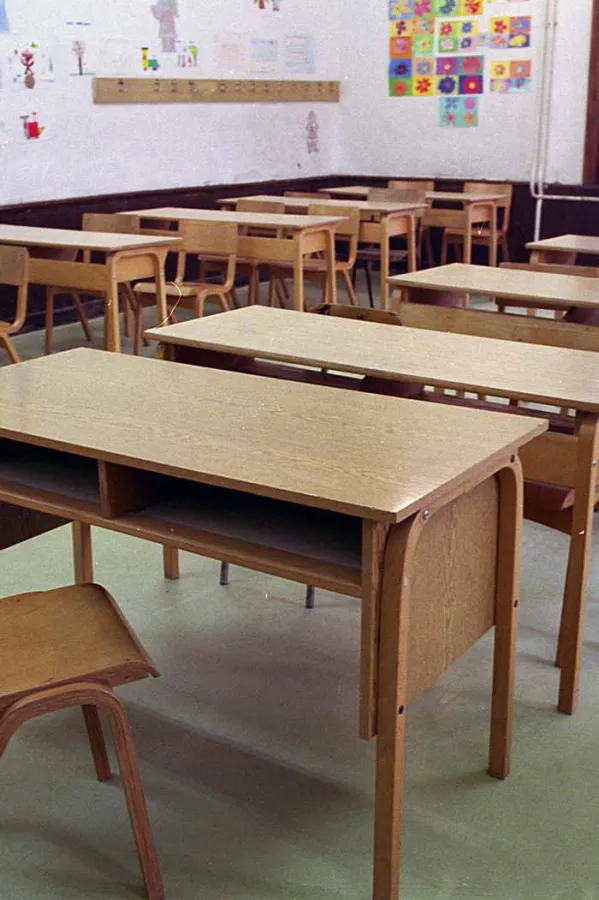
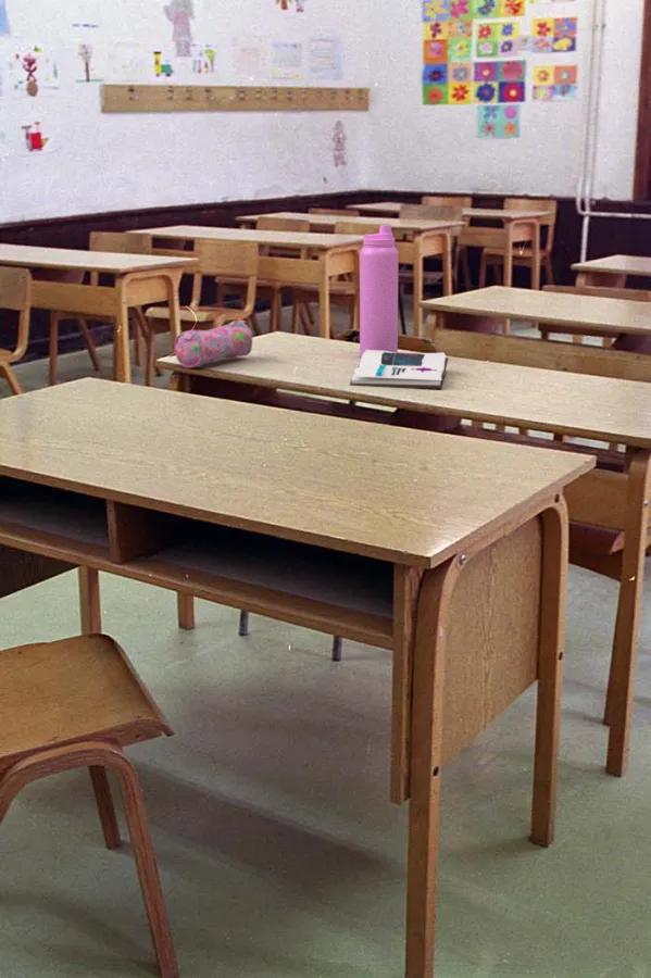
+ pencil case [173,318,253,369]
+ water bottle [359,224,399,358]
+ book [349,350,449,390]
